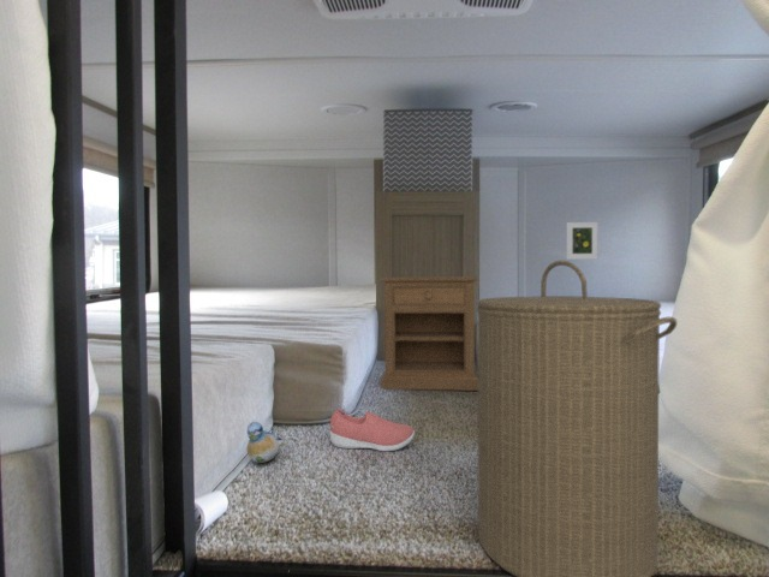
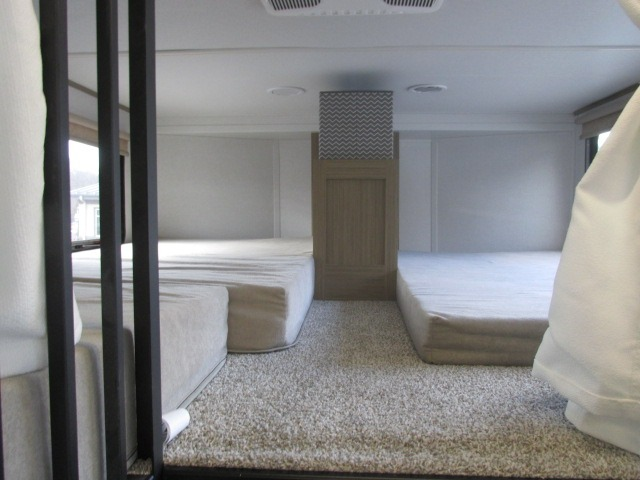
- shoe [329,408,416,452]
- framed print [566,221,600,261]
- laundry hamper [475,260,678,577]
- nightstand [380,275,479,392]
- plush toy [246,421,288,464]
